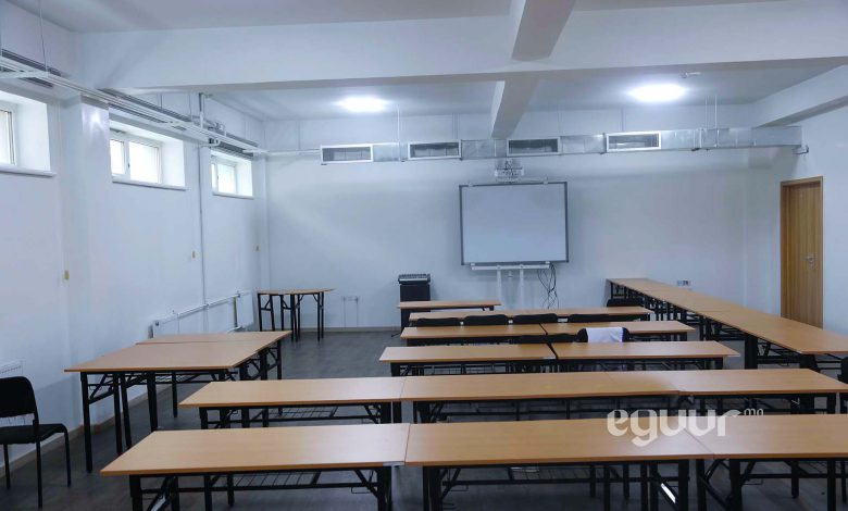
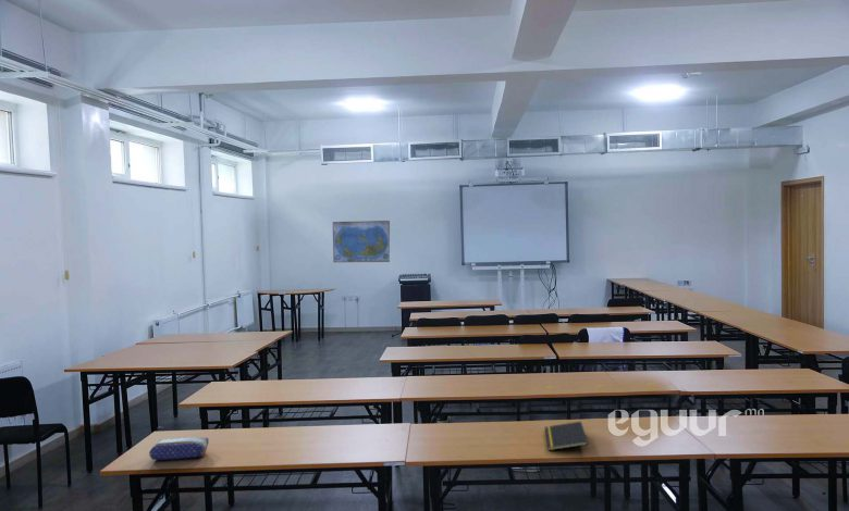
+ pencil case [148,436,210,461]
+ notepad [544,421,590,451]
+ world map [332,220,391,263]
